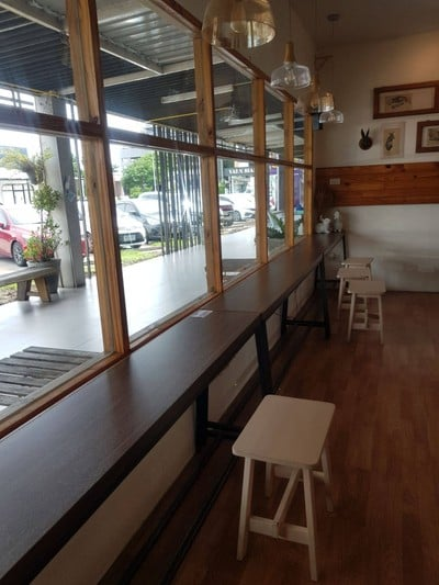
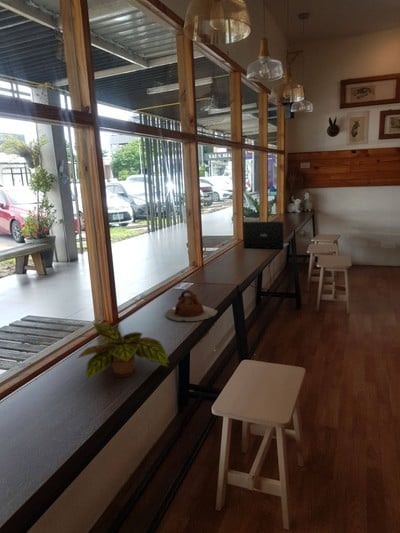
+ laptop [242,221,290,250]
+ teapot [165,289,218,322]
+ plant [77,322,170,381]
